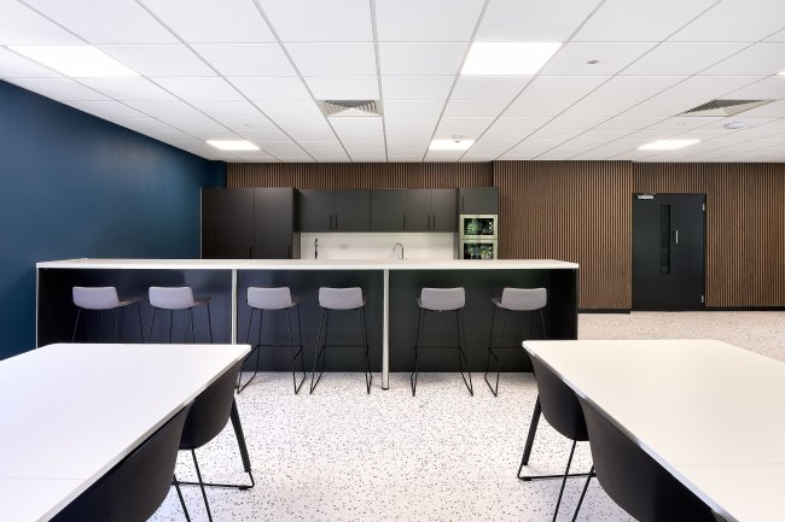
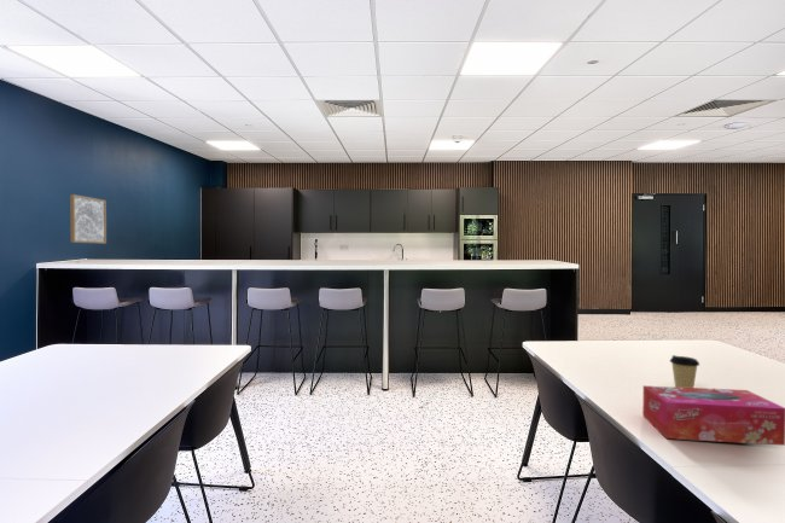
+ tissue box [641,384,785,447]
+ wall art [69,193,107,245]
+ coffee cup [669,354,700,388]
